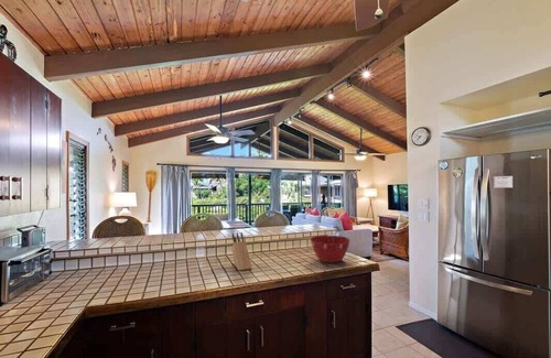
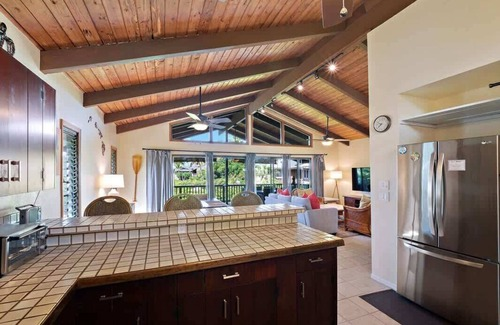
- mixing bowl [310,235,352,264]
- knife block [231,231,252,271]
